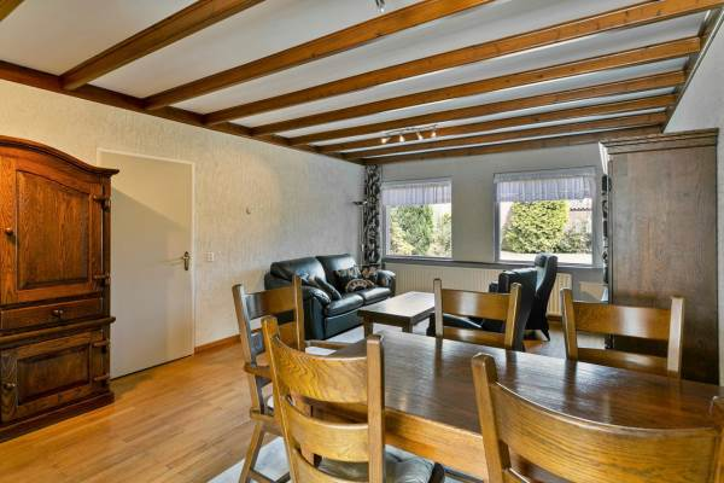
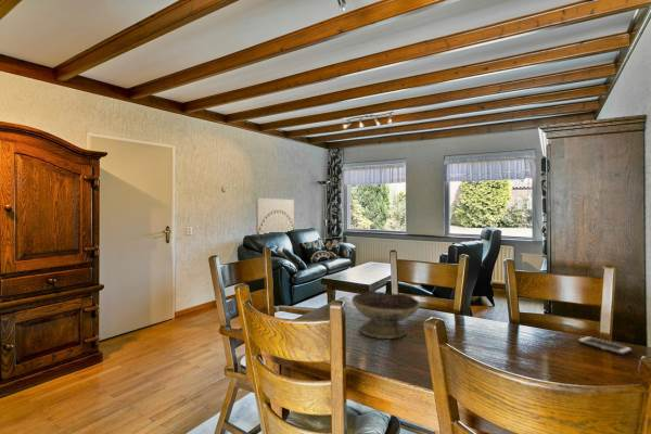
+ cell phone [576,335,634,356]
+ wall art [255,196,295,237]
+ decorative bowl [350,291,421,340]
